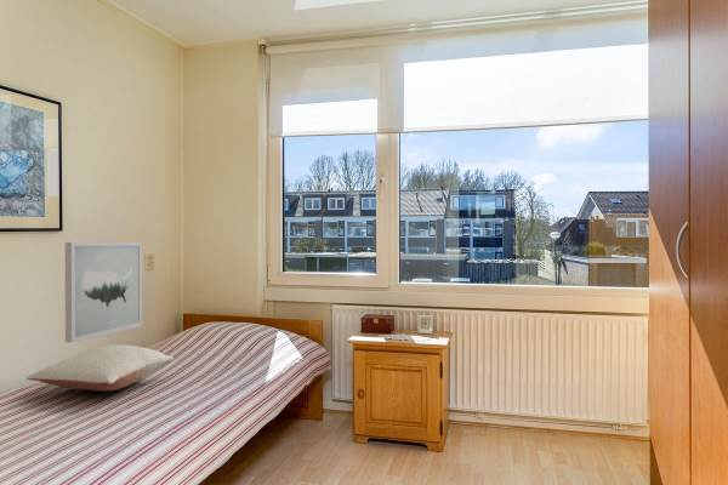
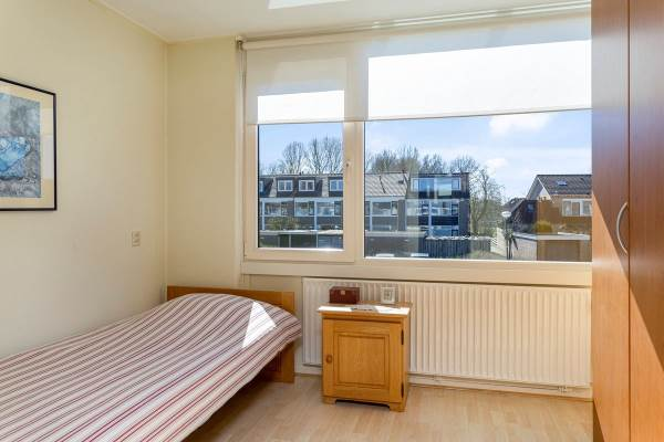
- wall art [64,241,143,343]
- pillow [25,343,175,392]
